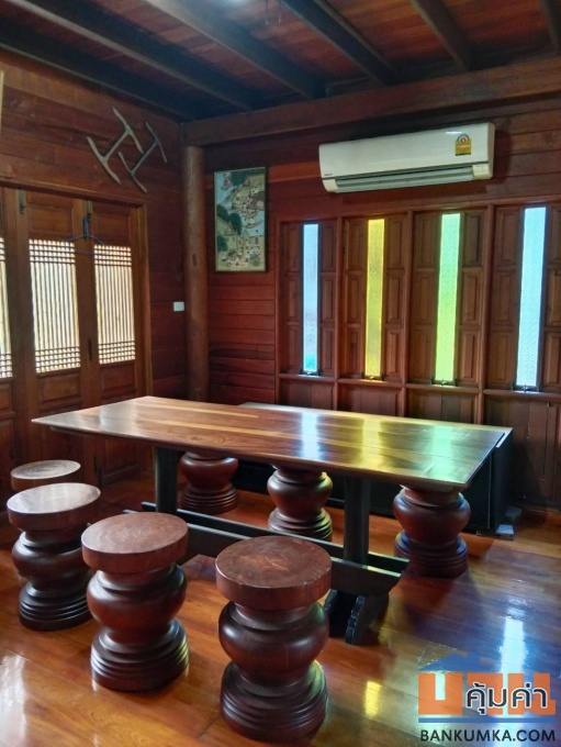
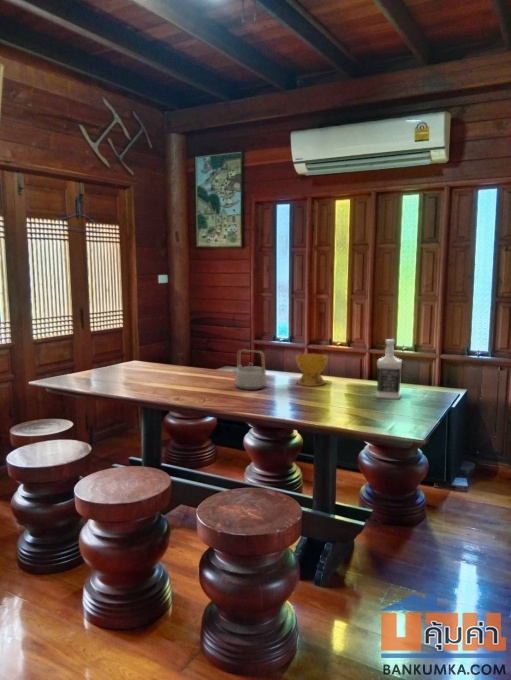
+ bowl [294,353,329,387]
+ teapot [231,349,267,391]
+ bottle [375,338,403,400]
